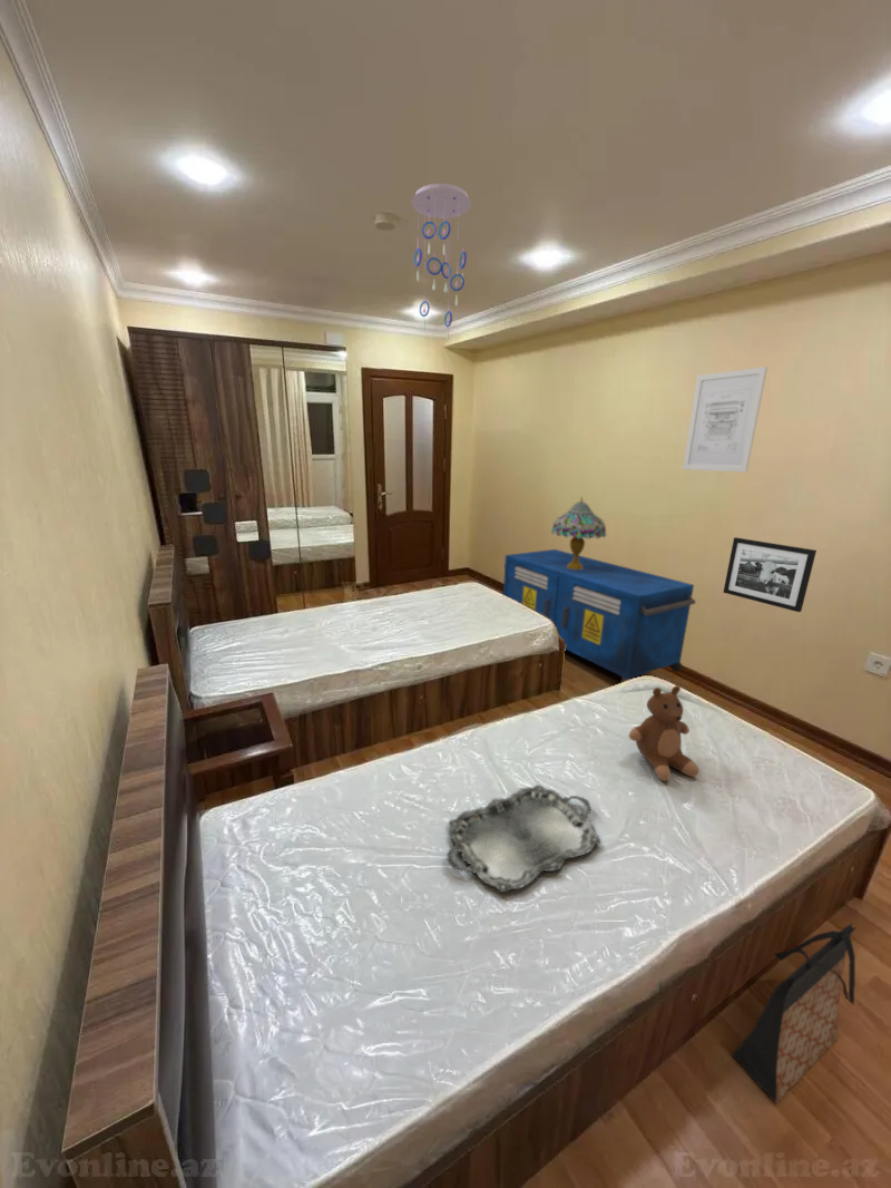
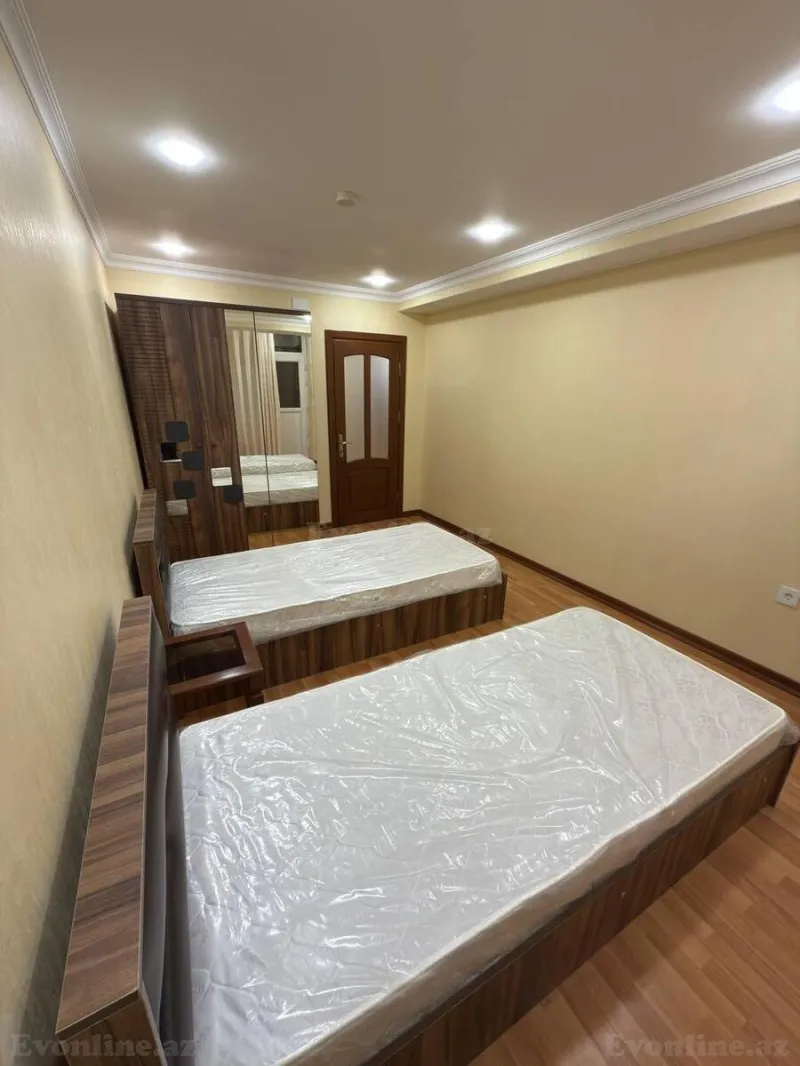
- ceiling mobile [410,183,472,342]
- serving tray [446,783,601,894]
- table lamp [550,496,607,569]
- picture frame [723,536,817,613]
- bag [731,923,858,1106]
- wall art [682,366,768,474]
- storage cabinet [502,548,697,683]
- teddy bear [628,684,699,782]
